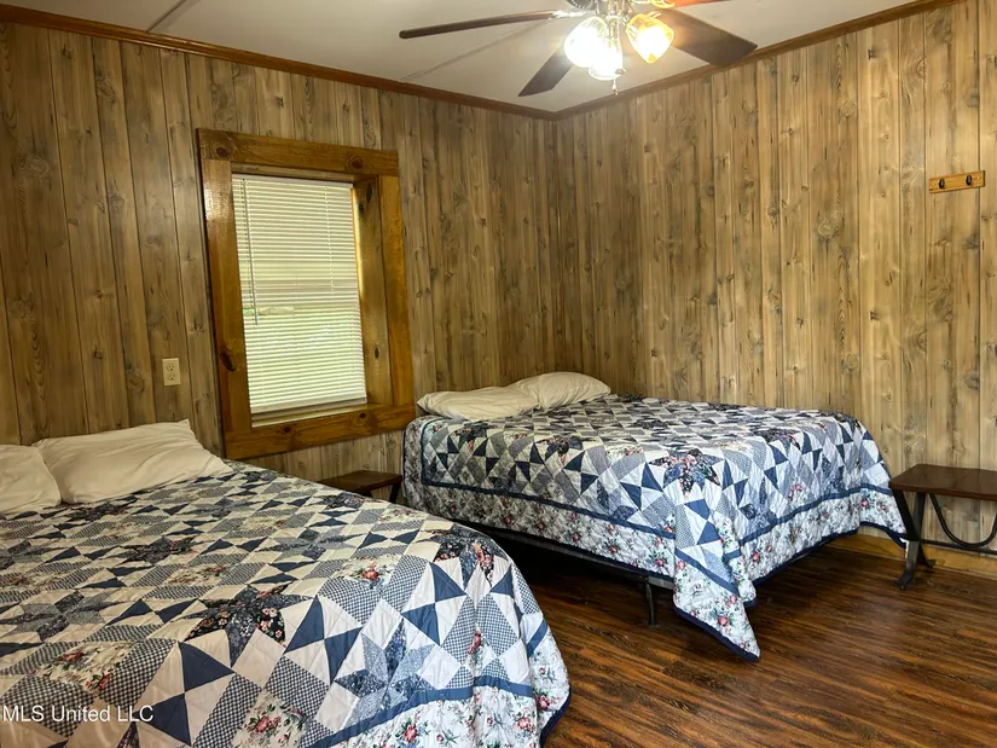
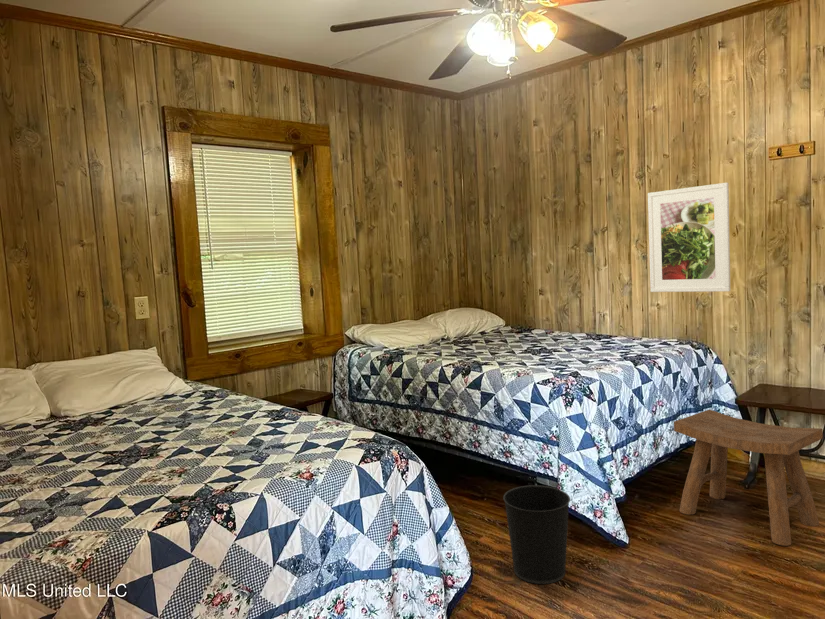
+ stool [673,409,824,547]
+ wastebasket [502,484,571,585]
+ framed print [647,182,731,293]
